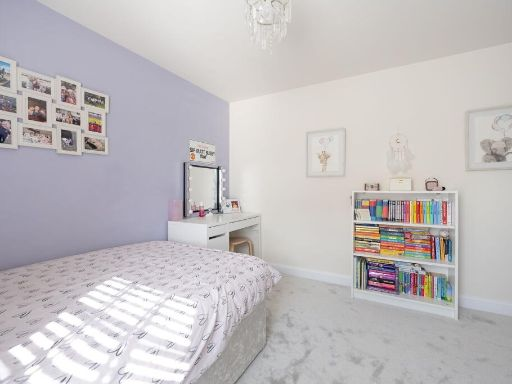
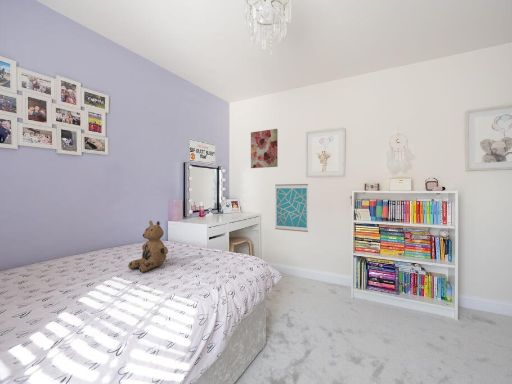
+ teddy bear [127,219,169,273]
+ wall art [250,128,279,169]
+ wall art [274,183,309,233]
